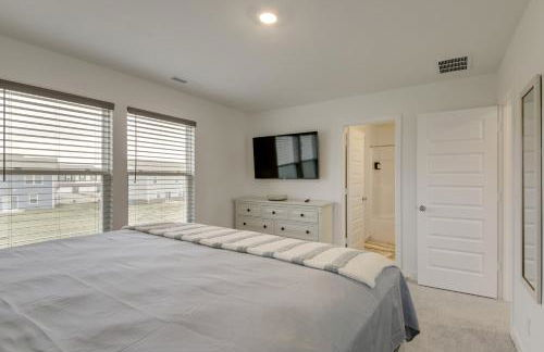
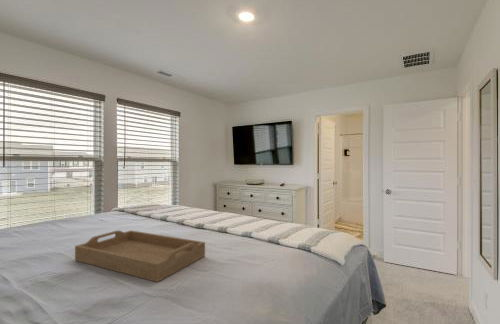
+ serving tray [74,229,206,283]
